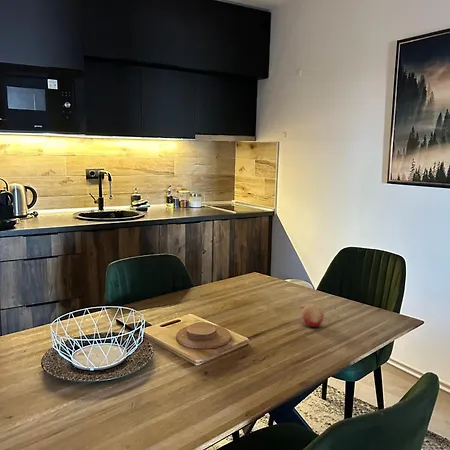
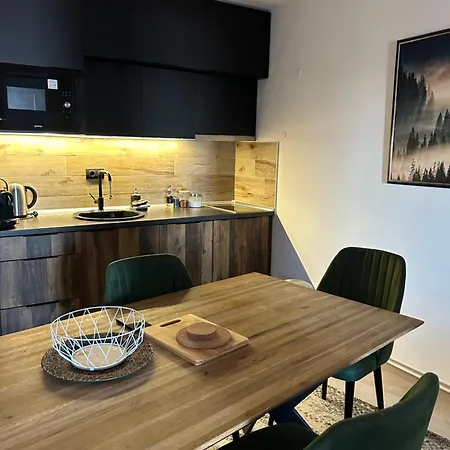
- fruit [301,303,325,328]
